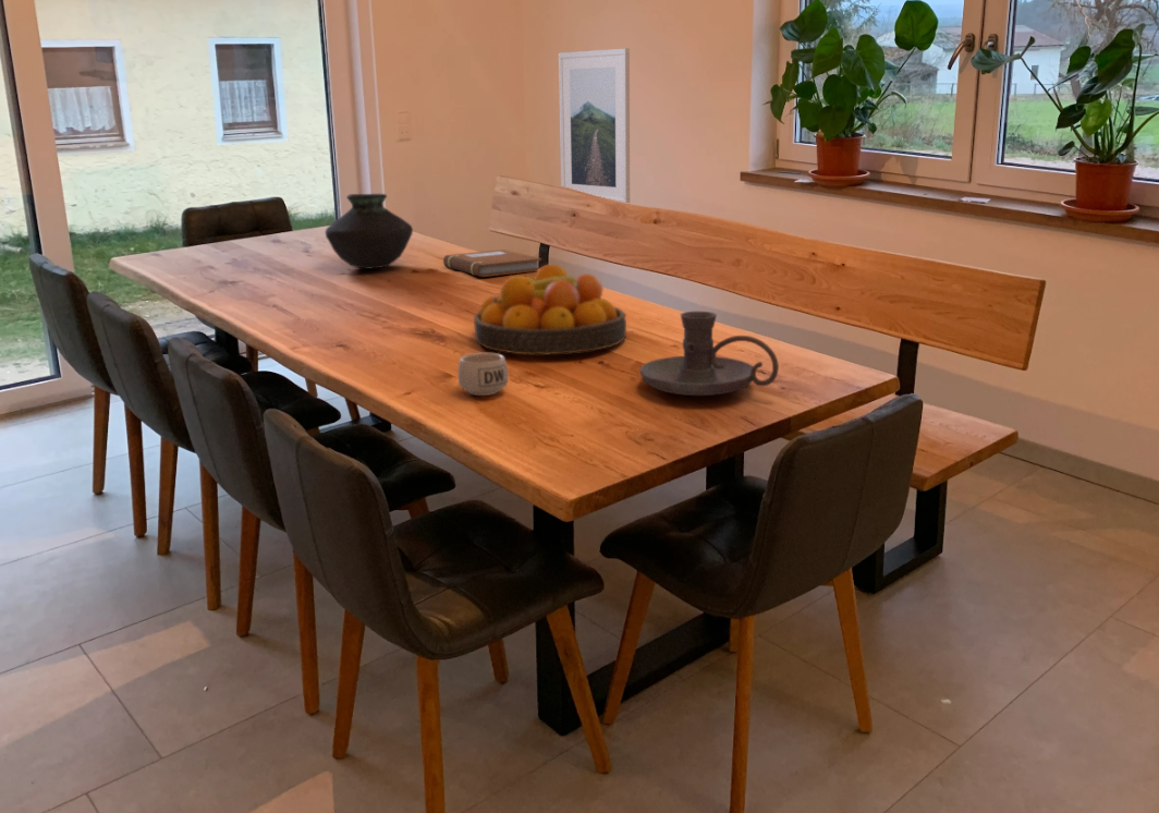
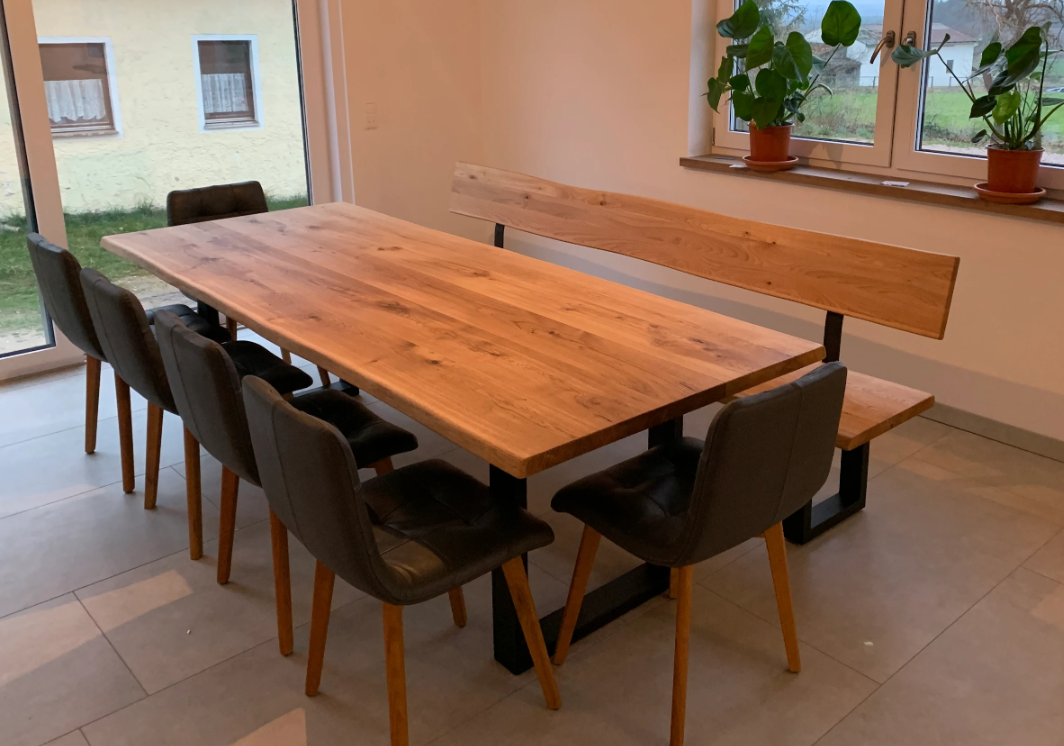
- mug [456,352,510,397]
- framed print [558,47,631,204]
- notebook [442,248,542,278]
- vase [324,193,414,270]
- fruit bowl [473,264,627,356]
- candle holder [638,311,780,397]
